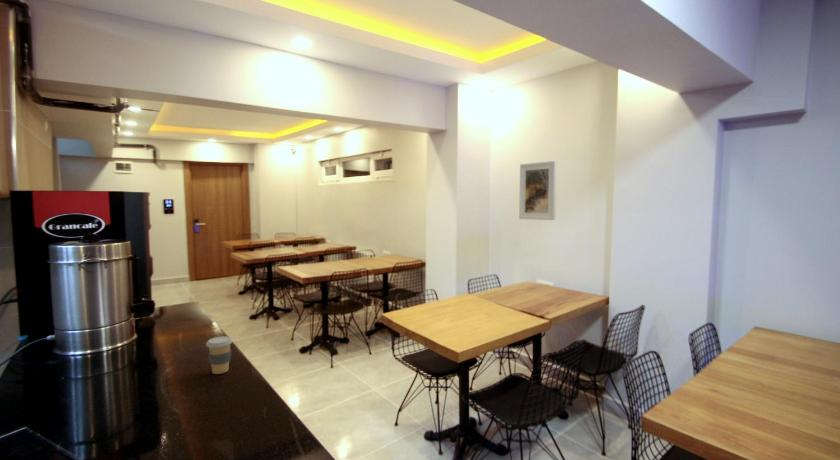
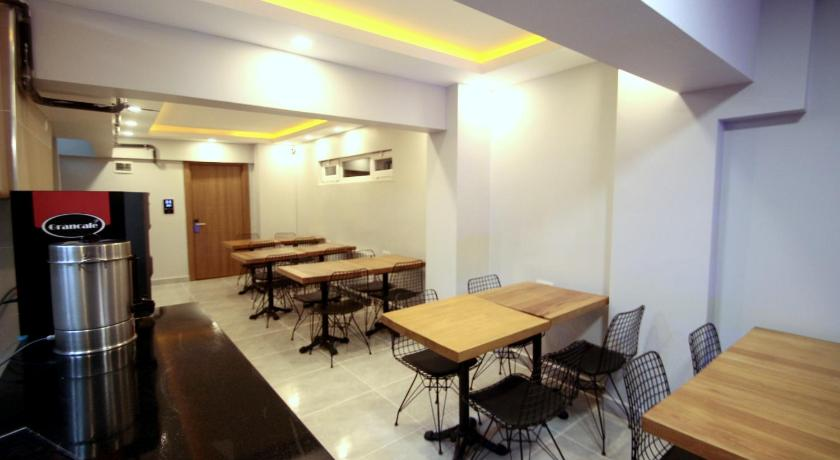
- coffee cup [205,335,234,375]
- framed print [518,160,557,221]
